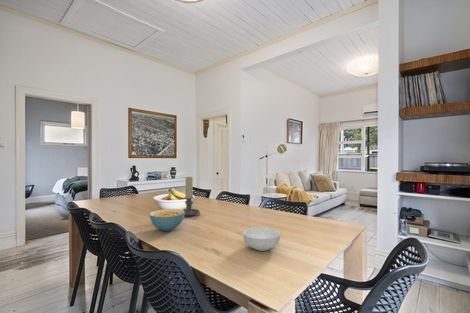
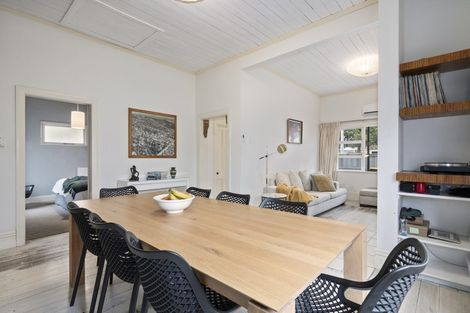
- cereal bowl [242,226,281,252]
- candle holder [182,176,201,217]
- cereal bowl [148,208,185,232]
